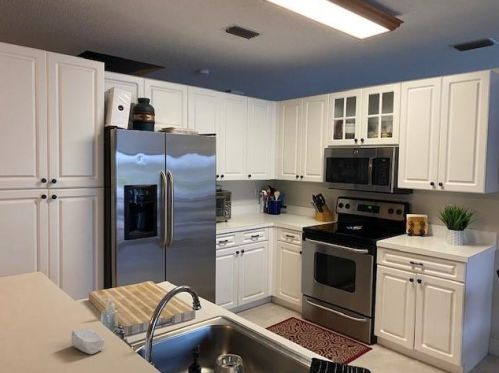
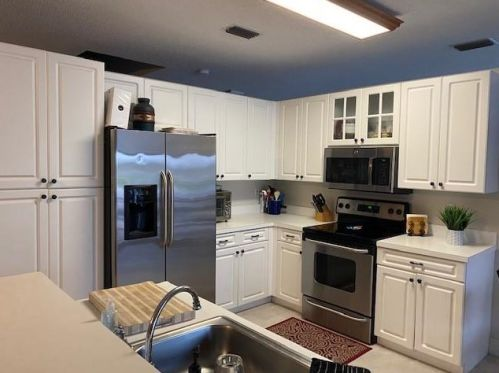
- soap bar [70,328,105,355]
